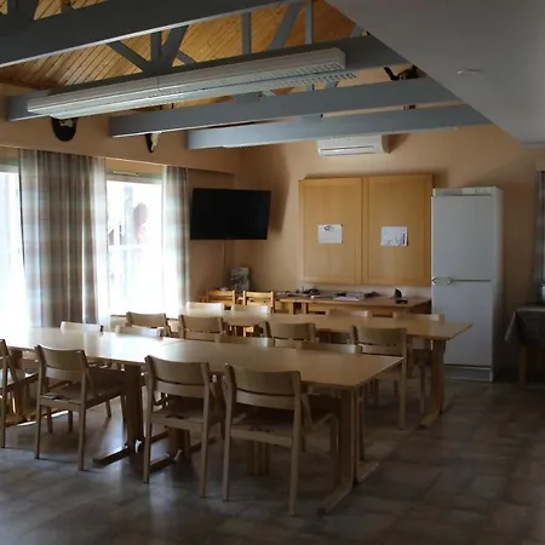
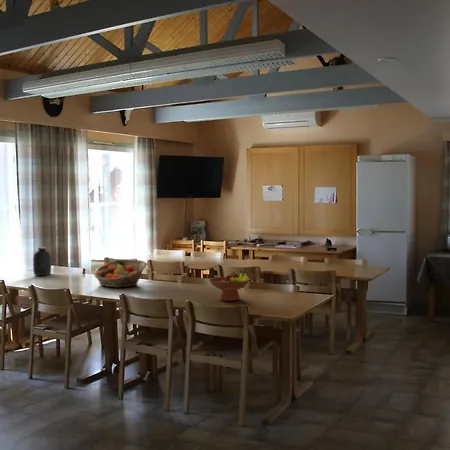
+ water jug [32,246,52,277]
+ fruit basket [93,259,147,288]
+ fruit bowl [207,270,251,302]
